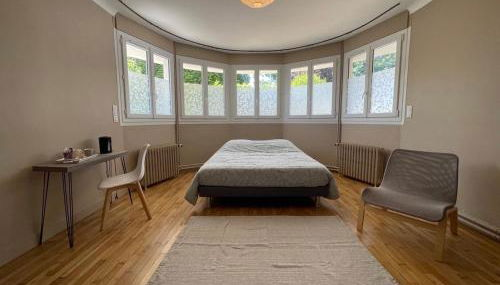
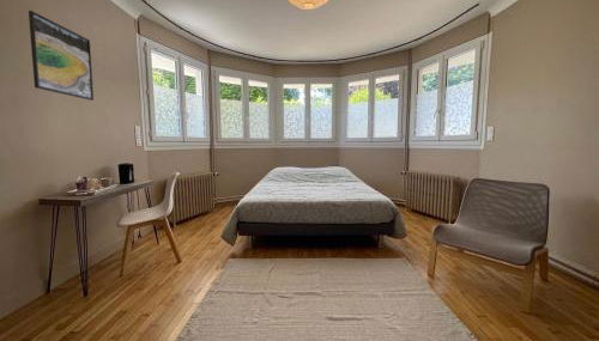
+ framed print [28,10,95,102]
